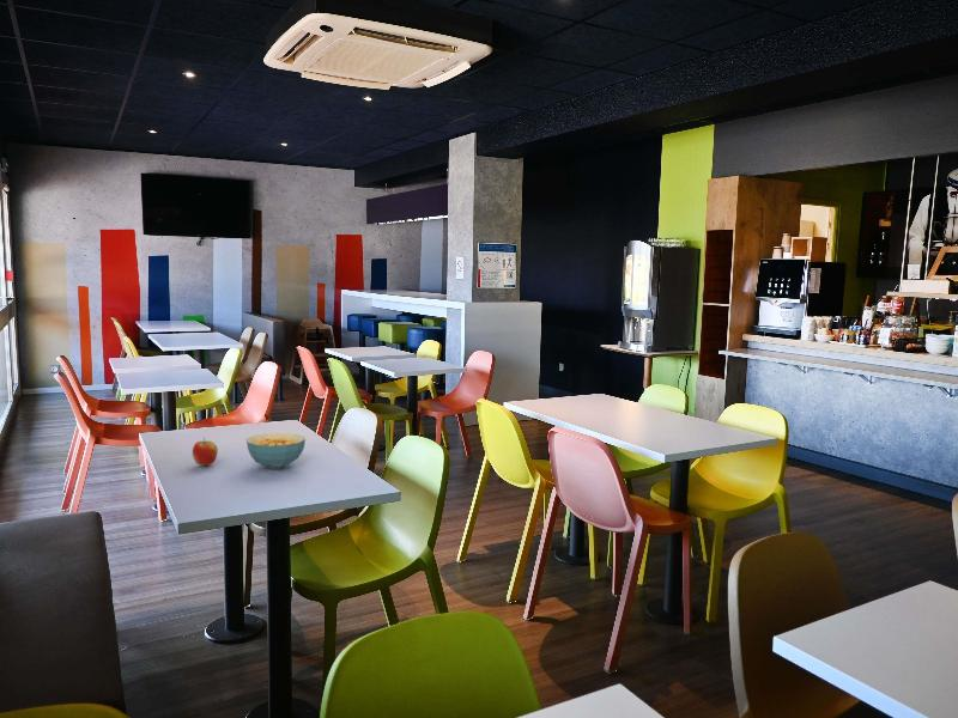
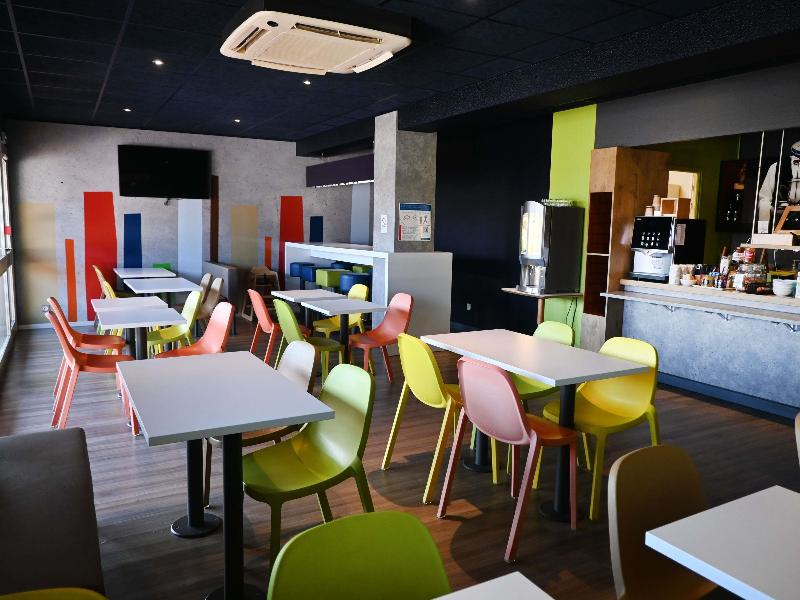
- apple [192,437,219,467]
- cereal bowl [245,432,307,470]
